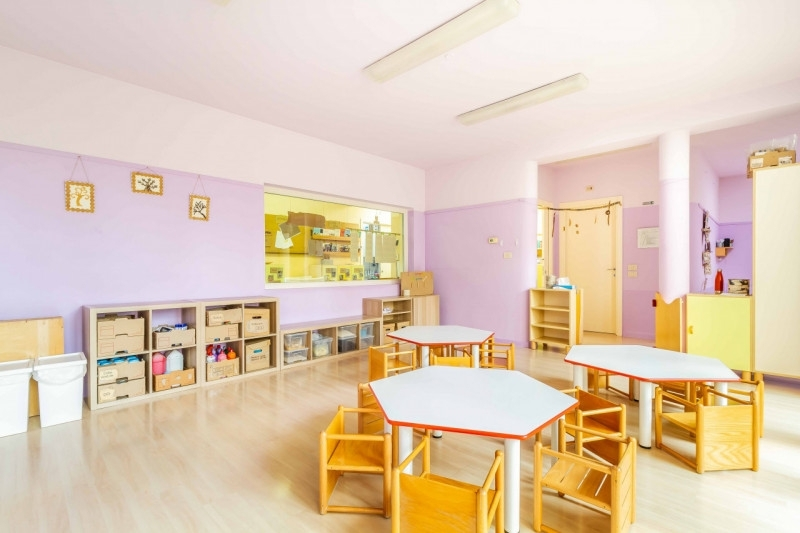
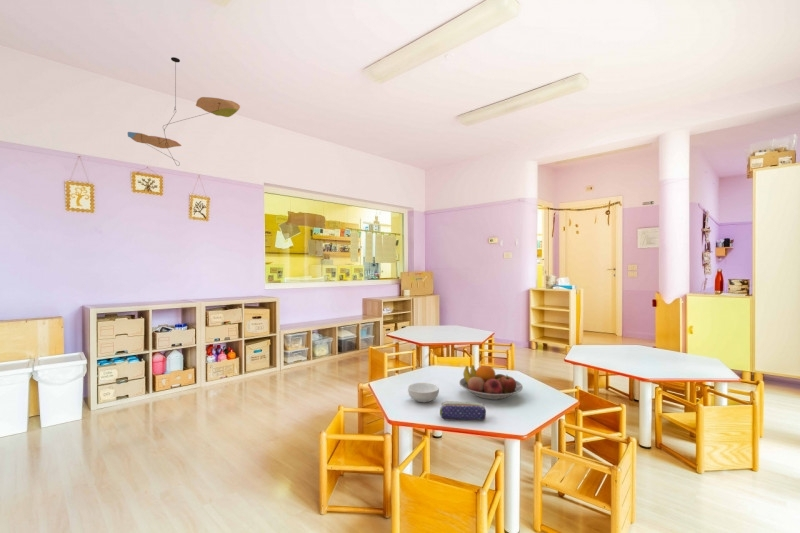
+ ceiling mobile [127,56,241,167]
+ cereal bowl [407,382,440,403]
+ fruit bowl [458,364,524,401]
+ pencil case [439,400,487,421]
